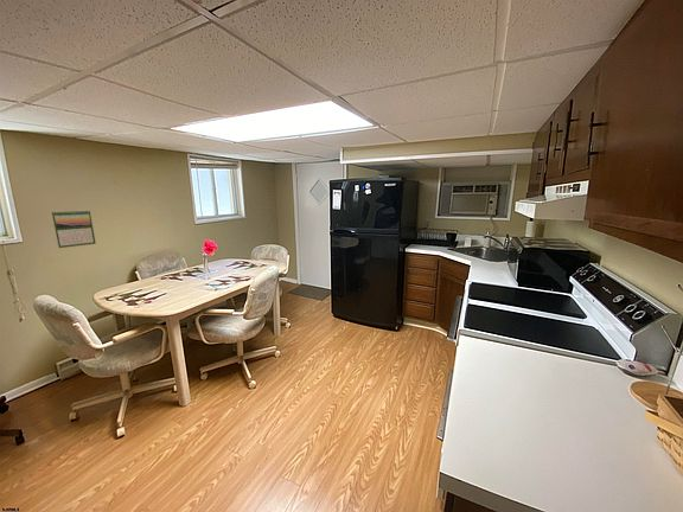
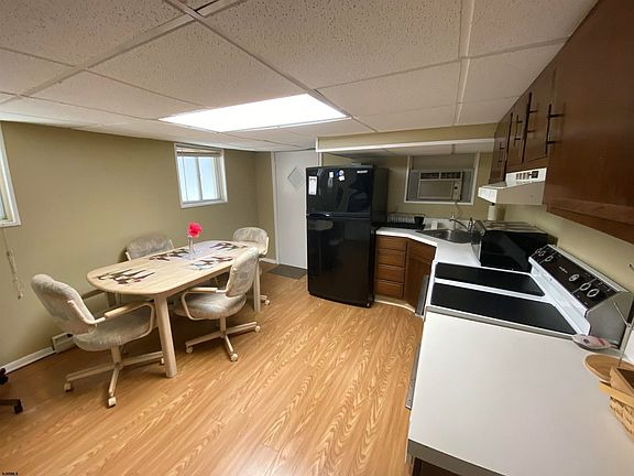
- calendar [50,209,97,249]
